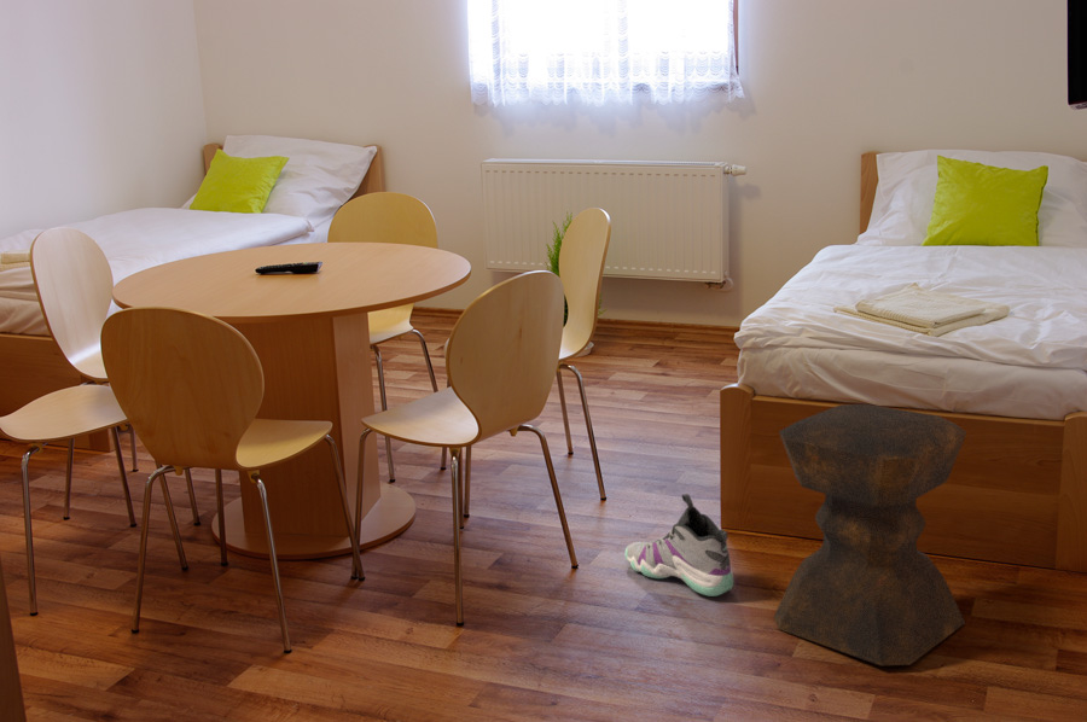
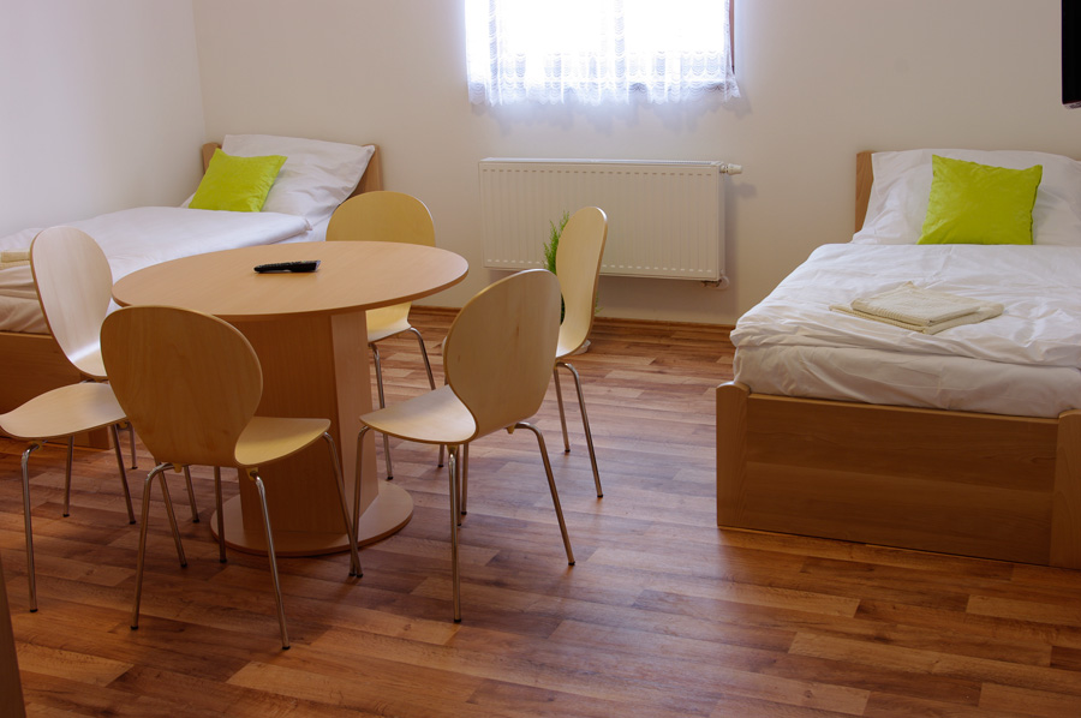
- sneaker [623,493,734,598]
- stool [773,403,967,666]
